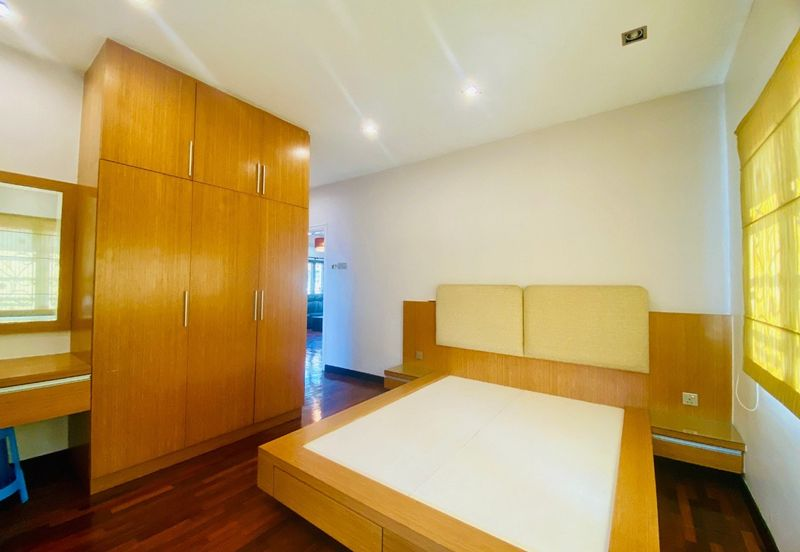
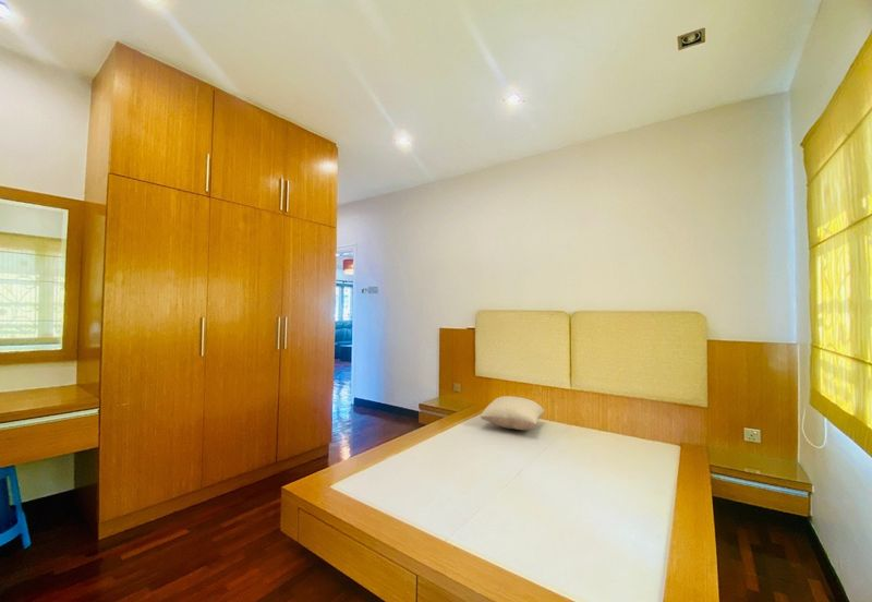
+ pillow [480,395,546,431]
